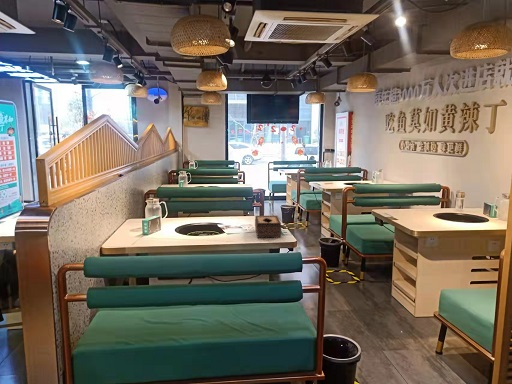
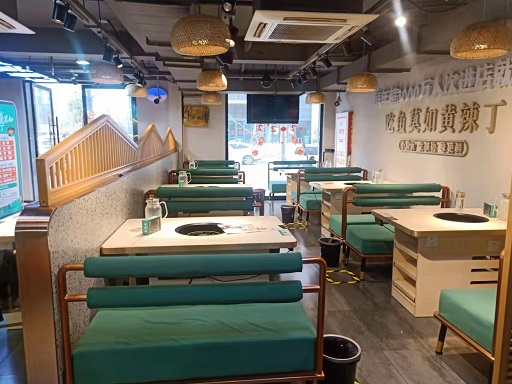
- tissue box [254,215,282,239]
